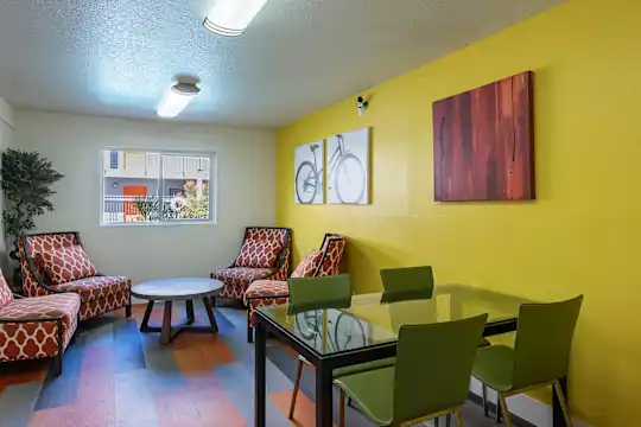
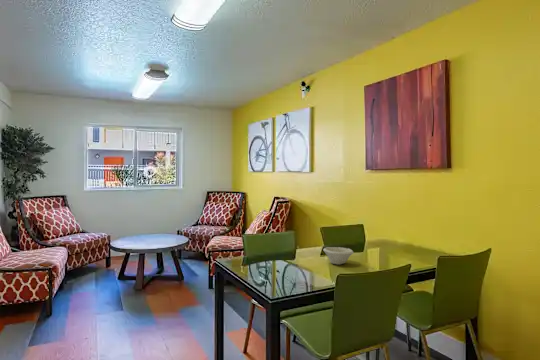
+ bowl [322,246,355,266]
